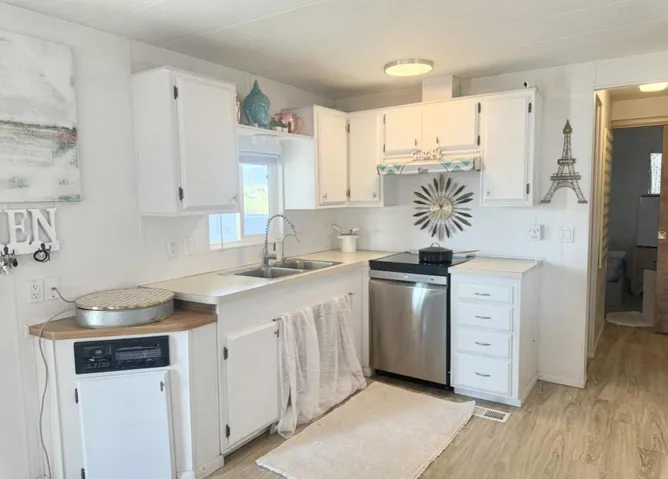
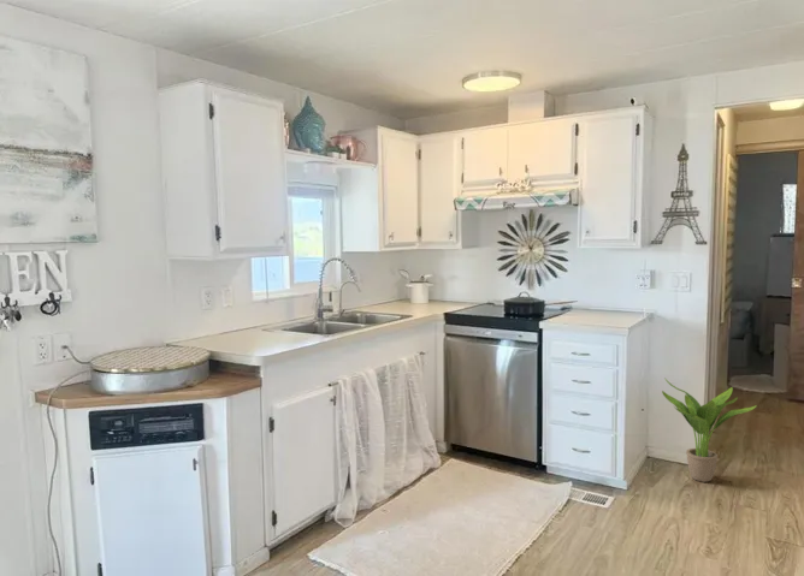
+ potted plant [661,376,758,483]
